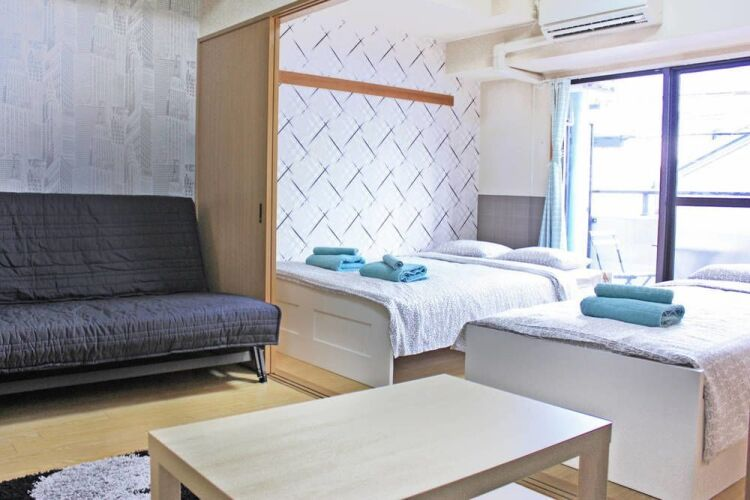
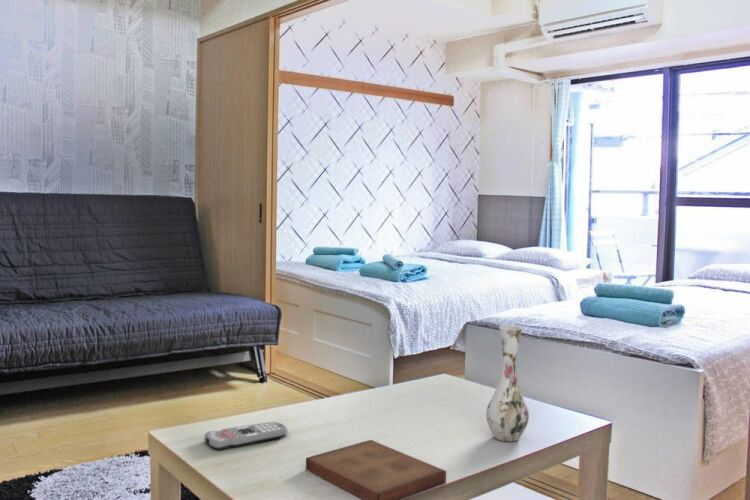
+ remote control [204,421,288,451]
+ book [305,439,447,500]
+ vase [485,324,530,442]
